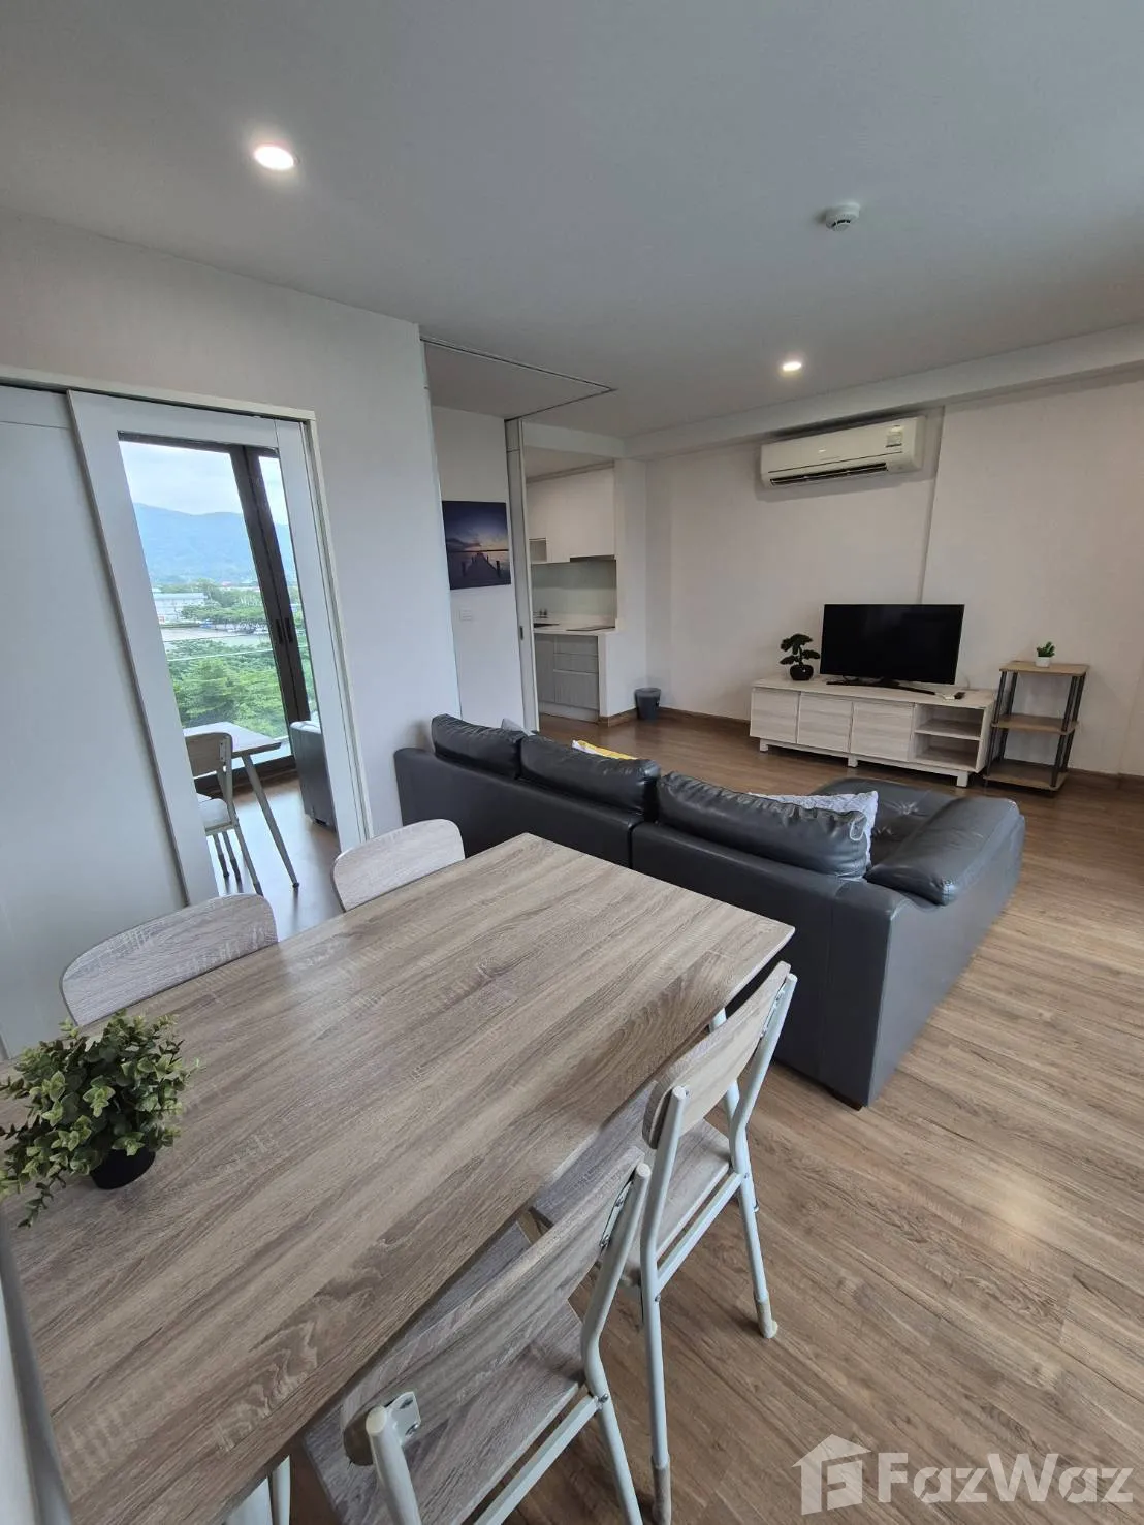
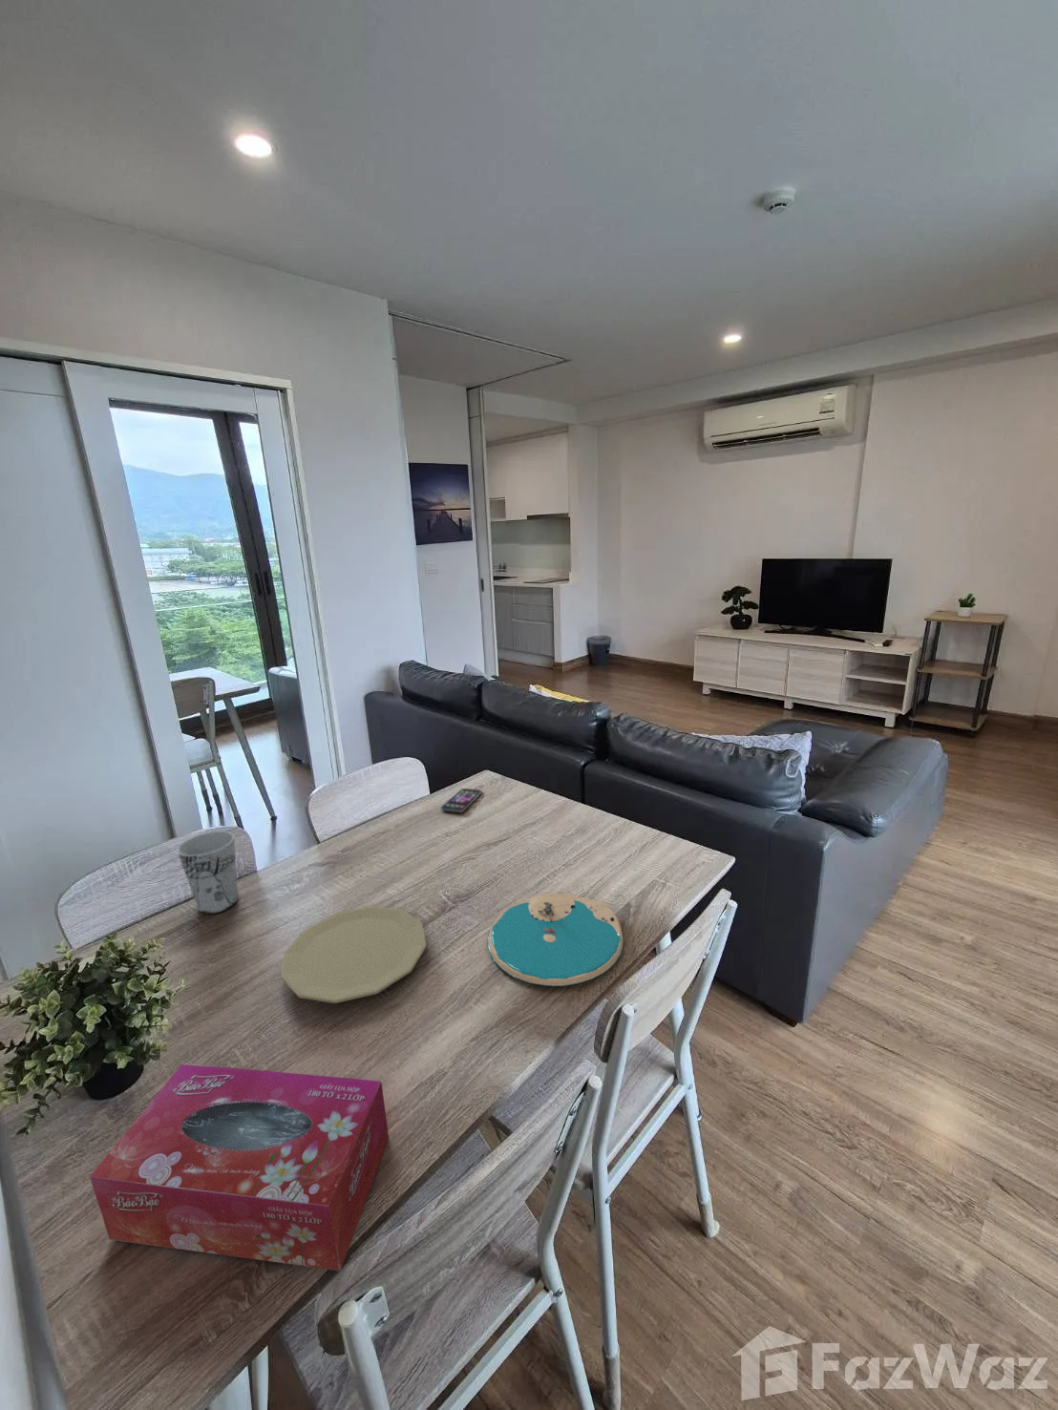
+ tissue box [89,1062,390,1271]
+ smartphone [440,788,483,813]
+ cup [177,830,239,914]
+ plate [280,904,428,1004]
+ plate [487,892,625,987]
